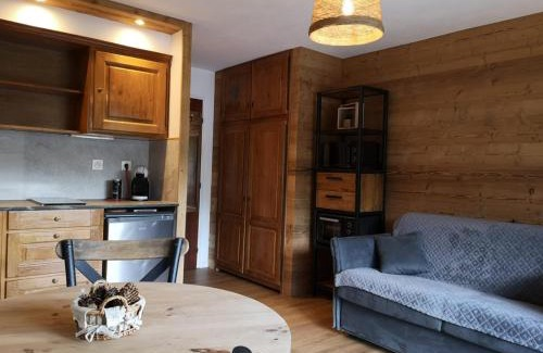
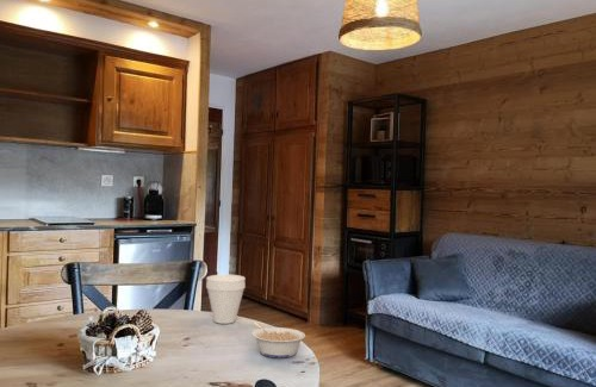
+ legume [250,322,306,358]
+ cup [205,274,247,325]
